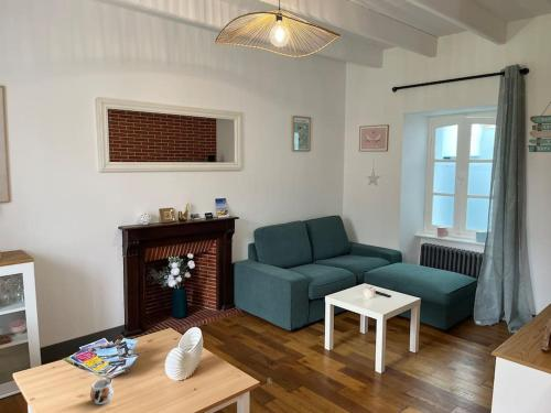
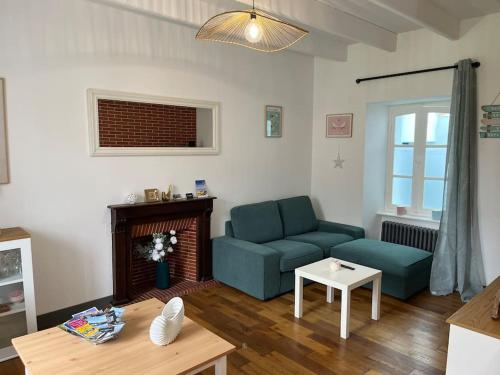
- mug [89,378,115,405]
